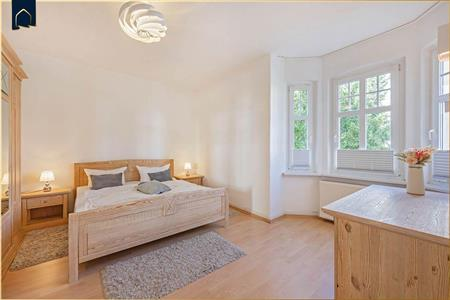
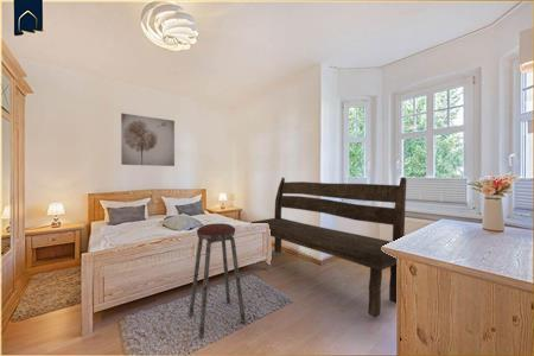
+ wall art [120,113,176,167]
+ music stool [187,222,247,339]
+ bench [250,177,407,319]
